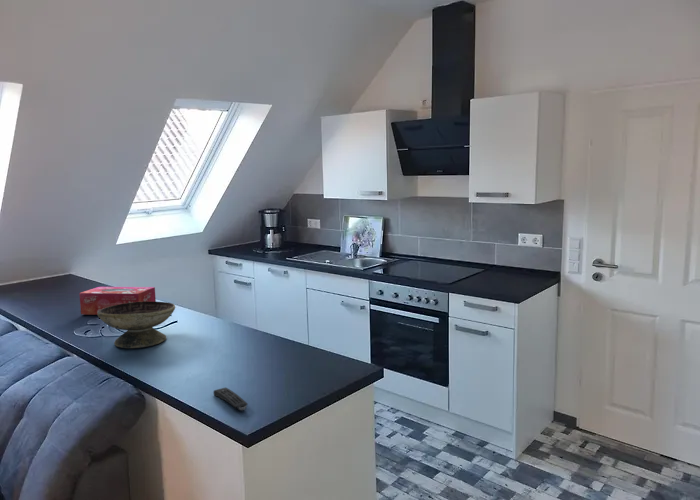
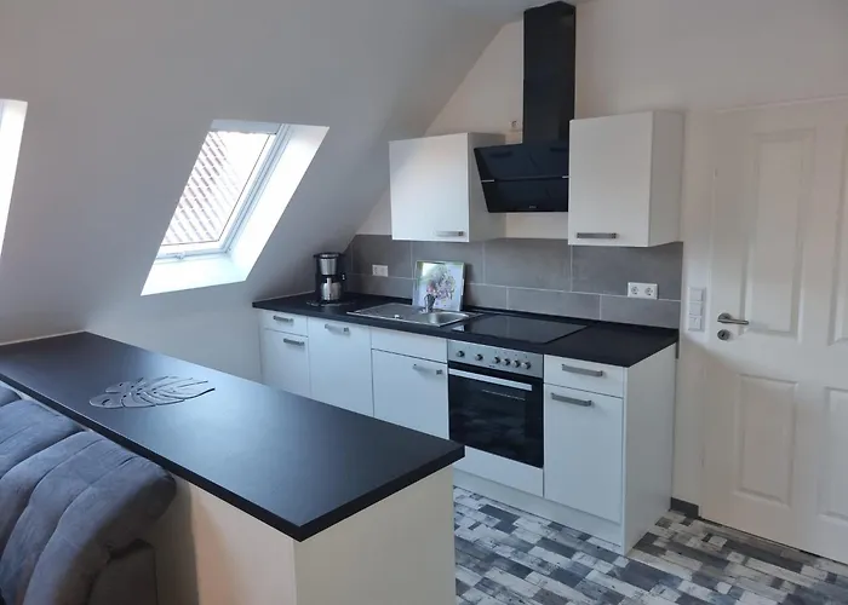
- tissue box [78,286,157,315]
- remote control [212,387,249,411]
- decorative bowl [97,301,176,349]
